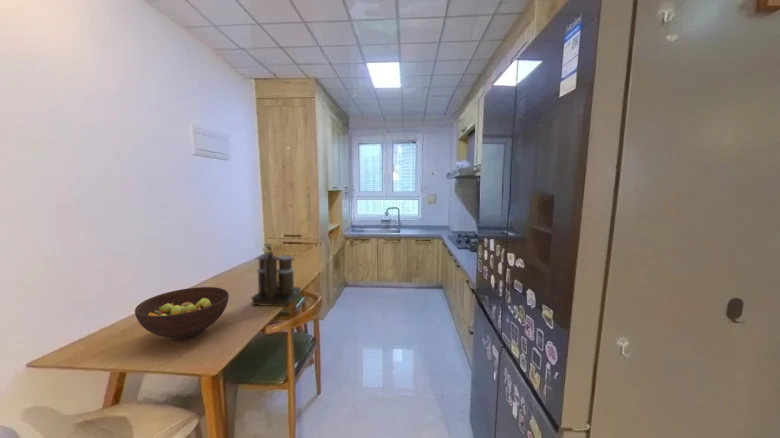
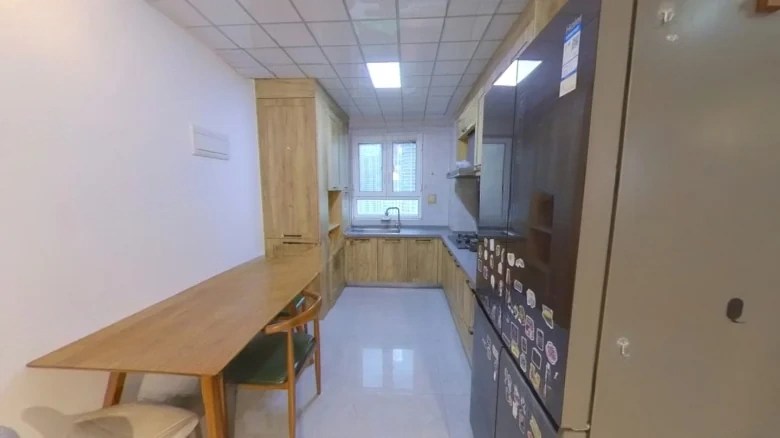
- coffee maker [250,242,302,307]
- fruit bowl [134,286,230,341]
